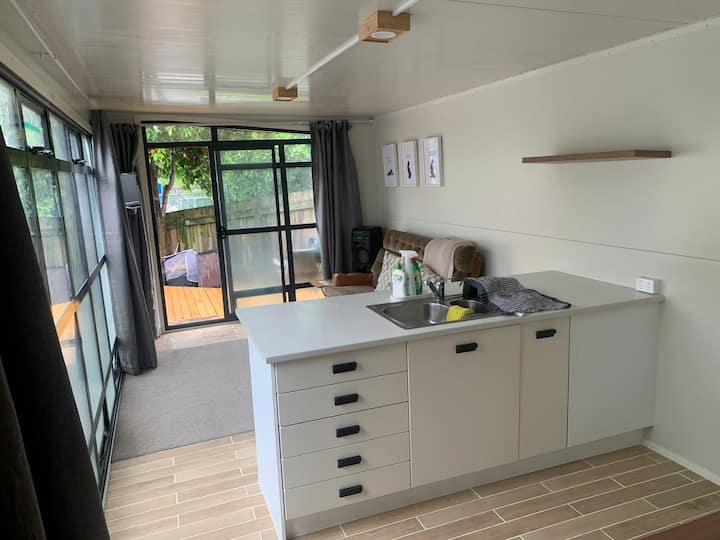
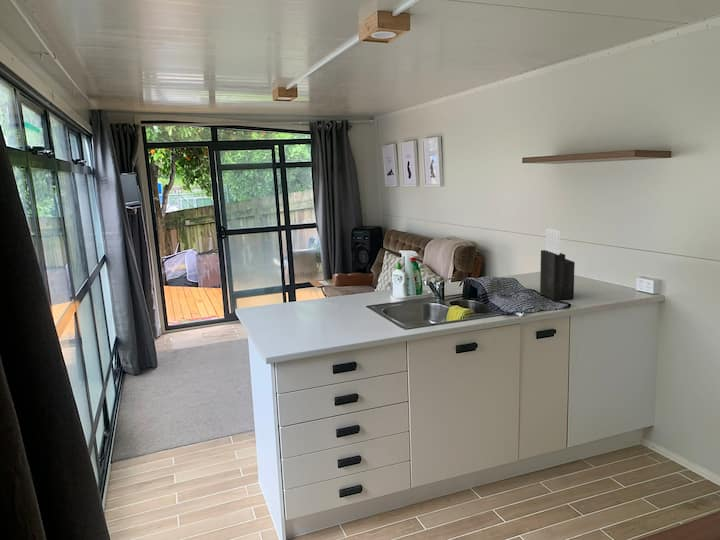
+ knife block [539,227,576,301]
